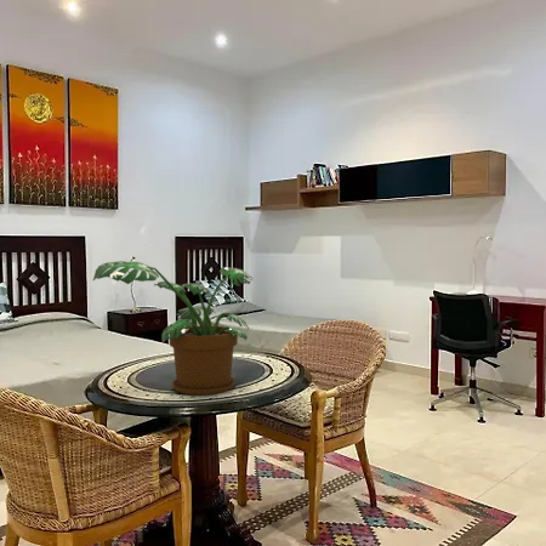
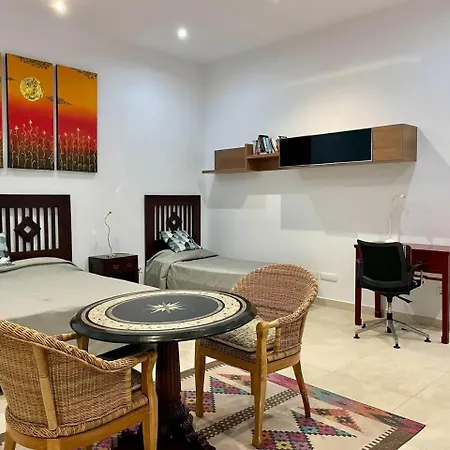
- potted plant [92,260,254,397]
